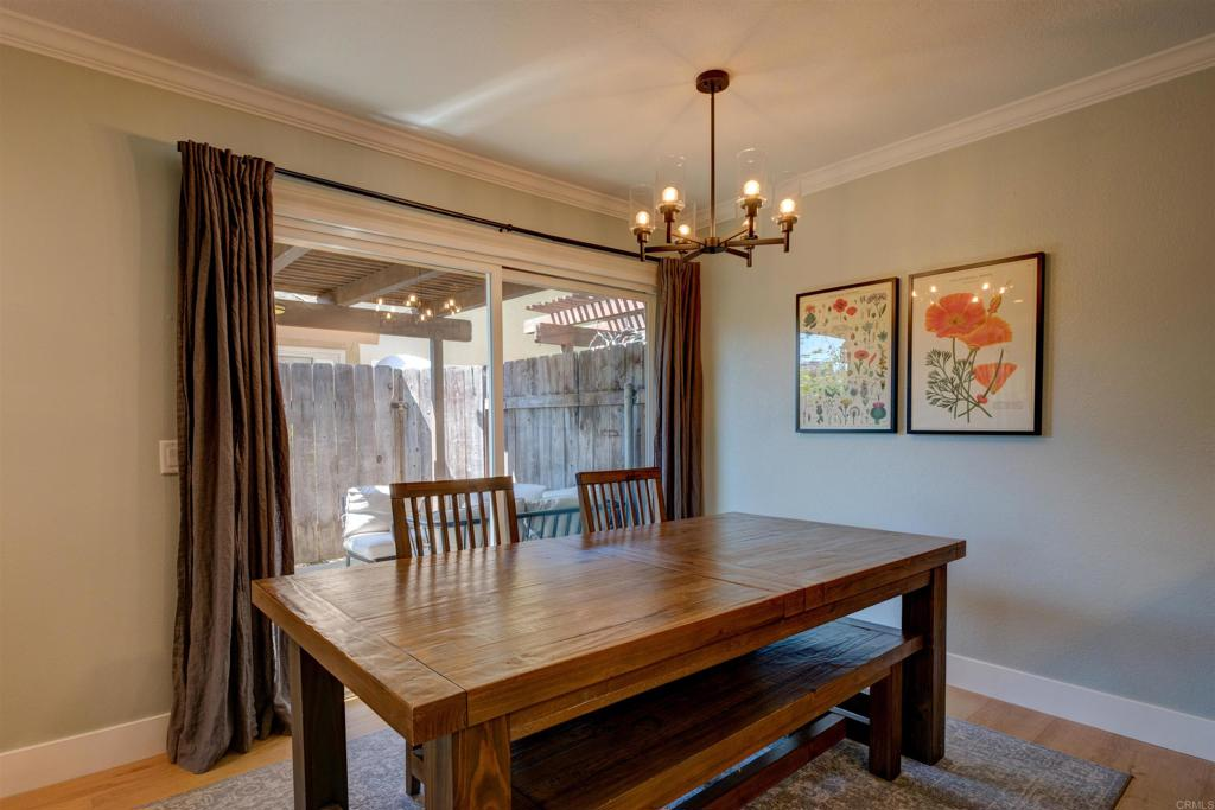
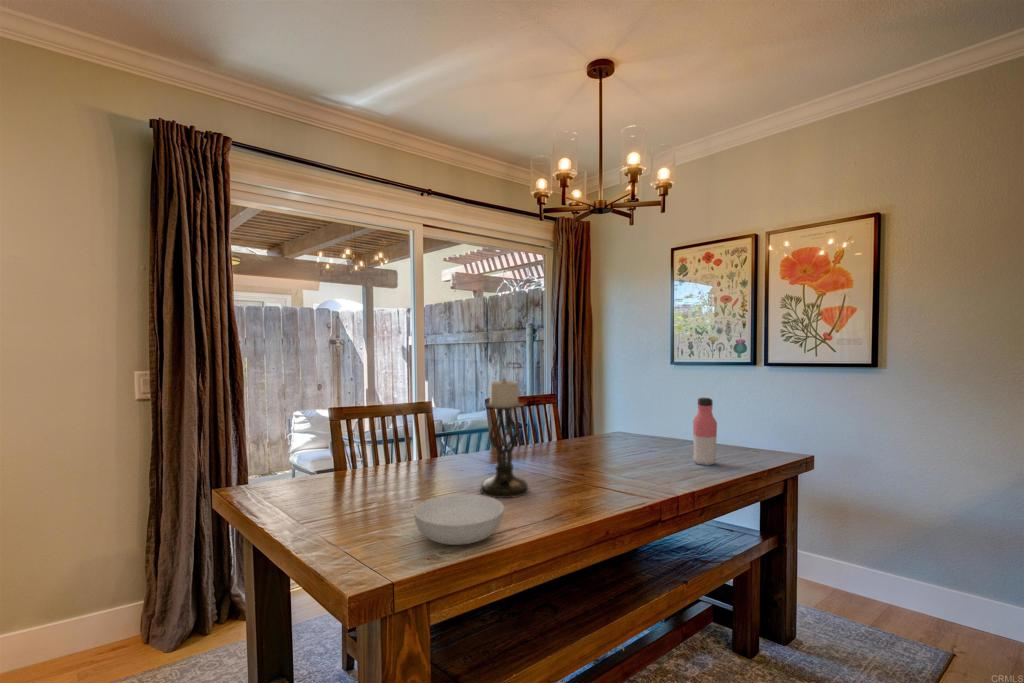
+ candle holder [479,377,530,499]
+ water bottle [692,397,718,466]
+ serving bowl [413,493,505,546]
